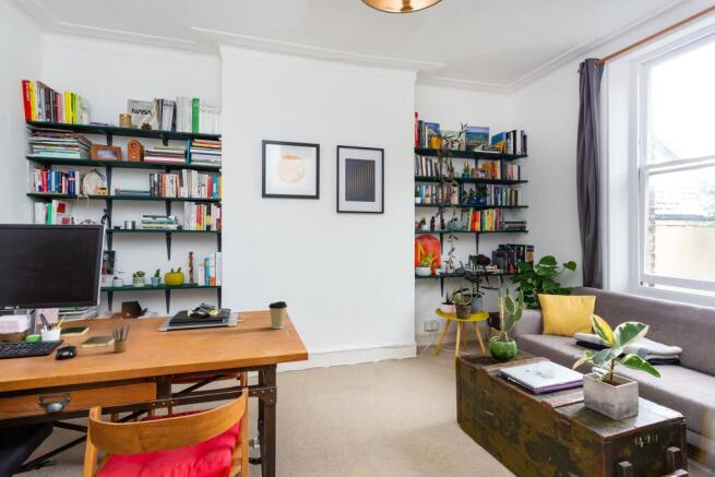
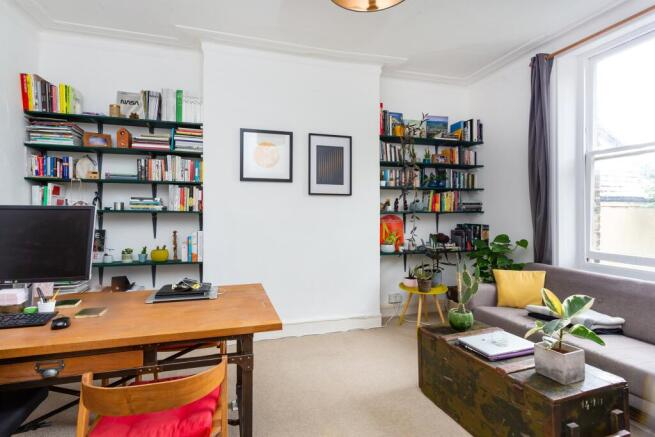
- coffee cup [267,300,288,330]
- pencil box [111,323,131,354]
